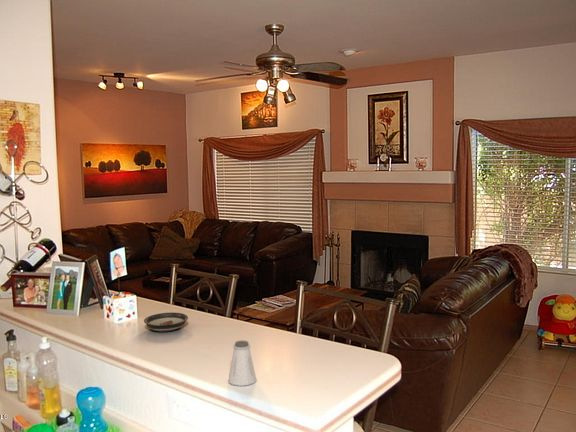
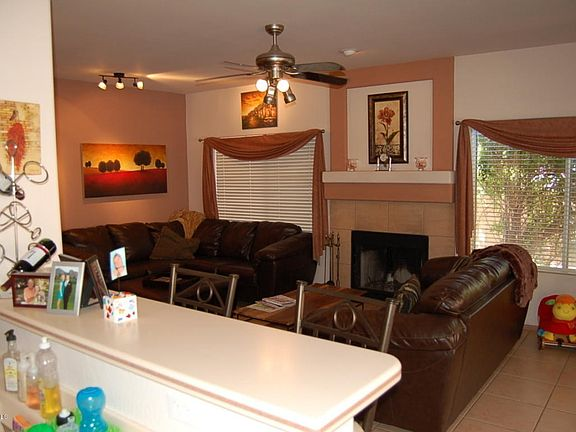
- saucer [143,311,189,333]
- saltshaker [228,340,258,387]
